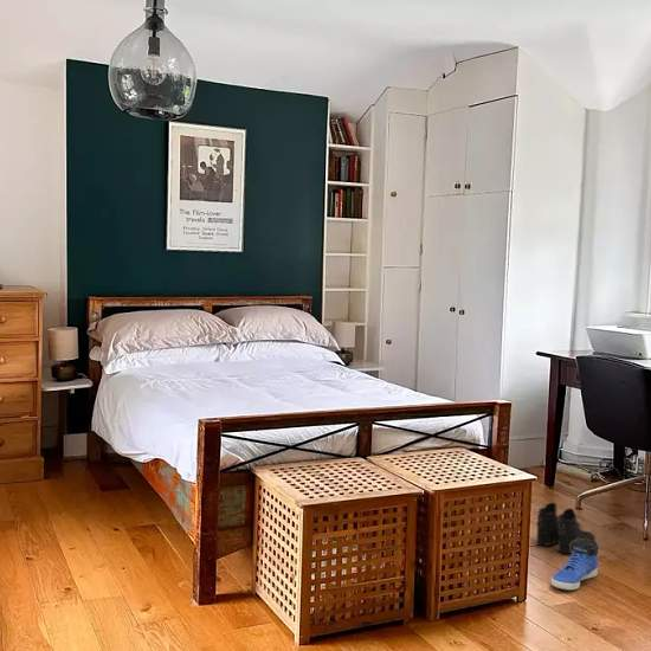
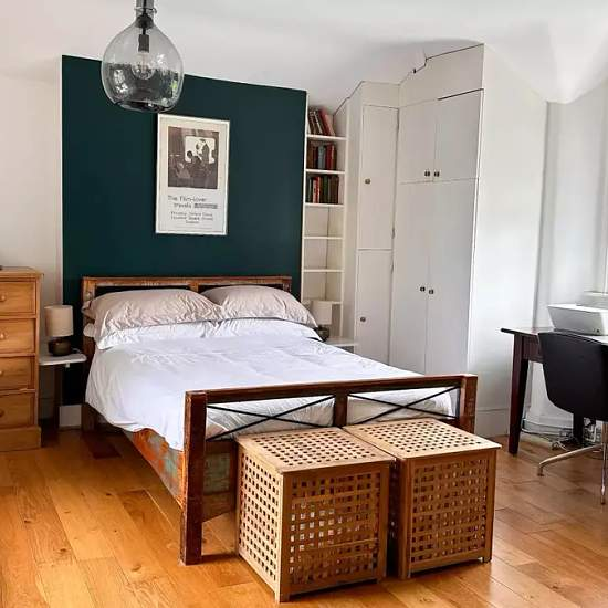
- sneaker [550,539,600,591]
- boots [535,502,597,554]
